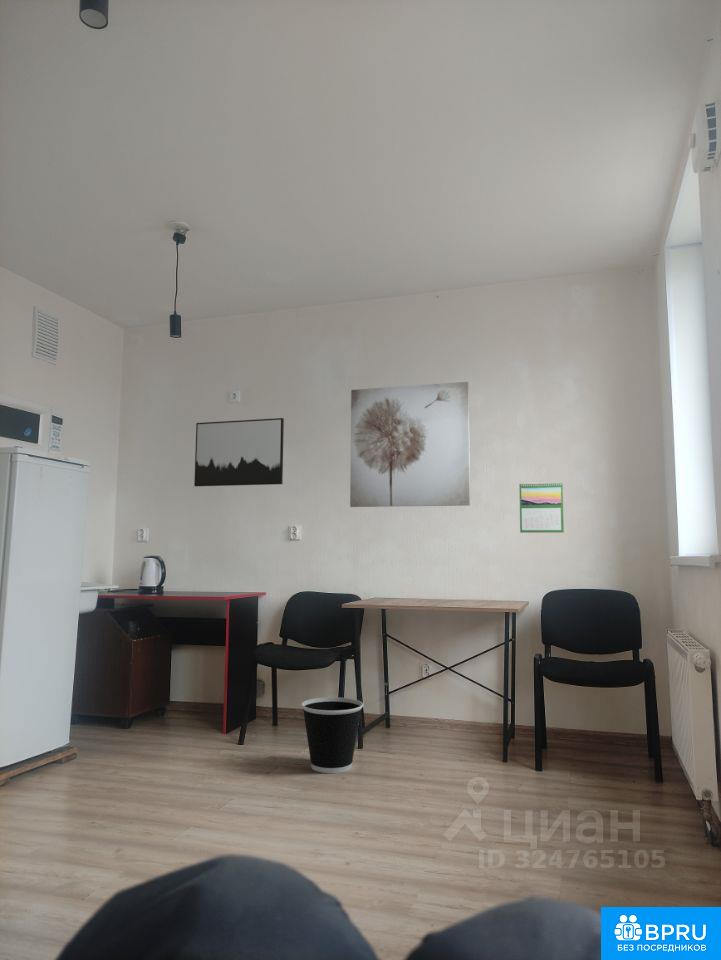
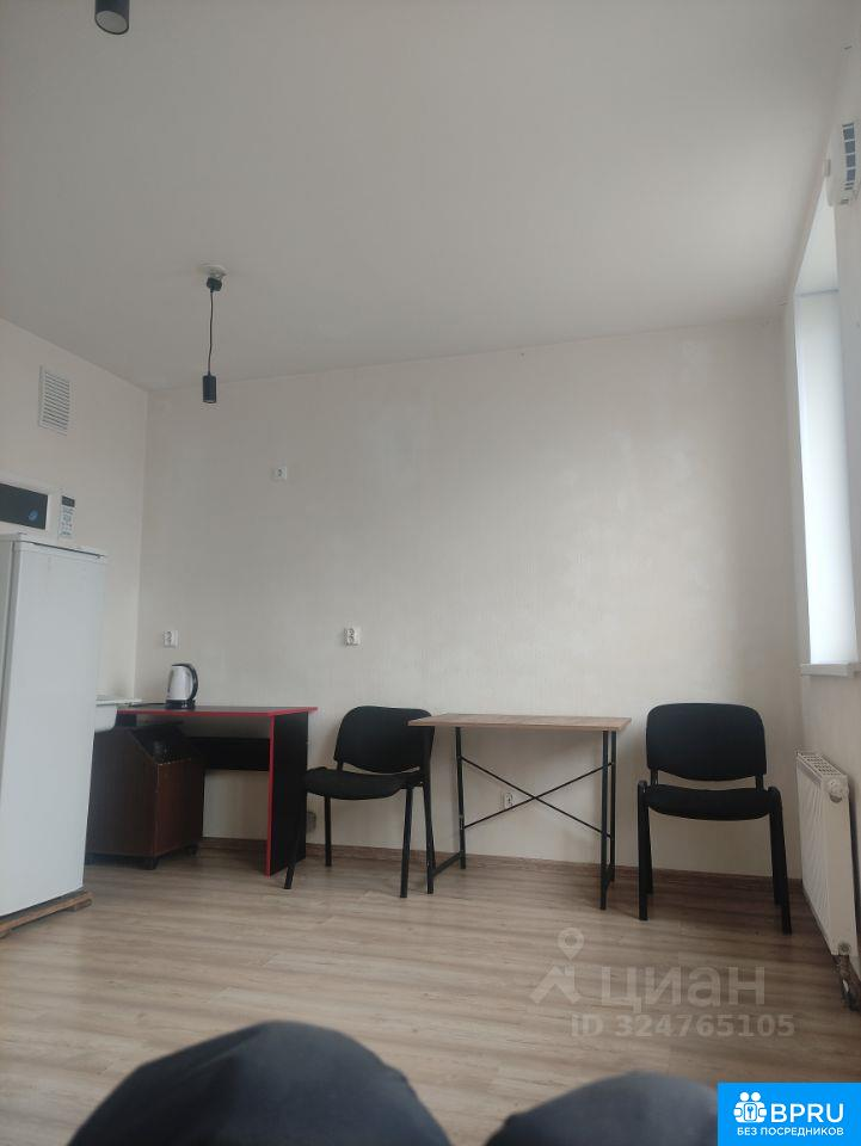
- wastebasket [300,696,364,774]
- calendar [518,481,565,534]
- wall art [349,381,471,508]
- wall art [193,417,285,487]
